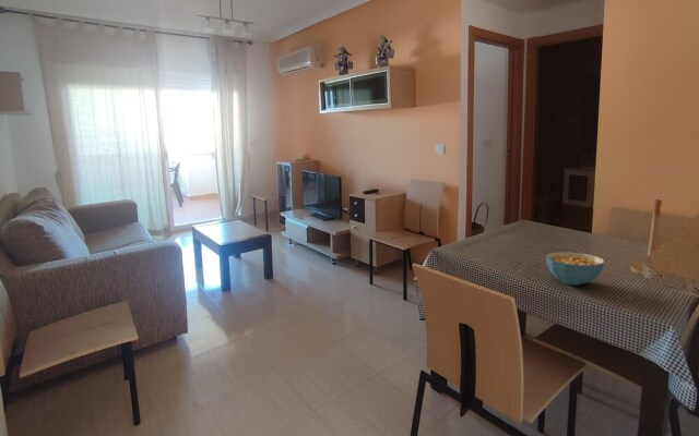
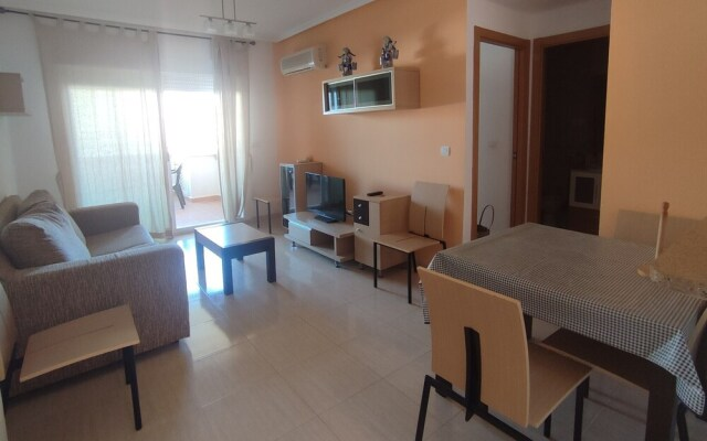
- cereal bowl [545,251,605,287]
